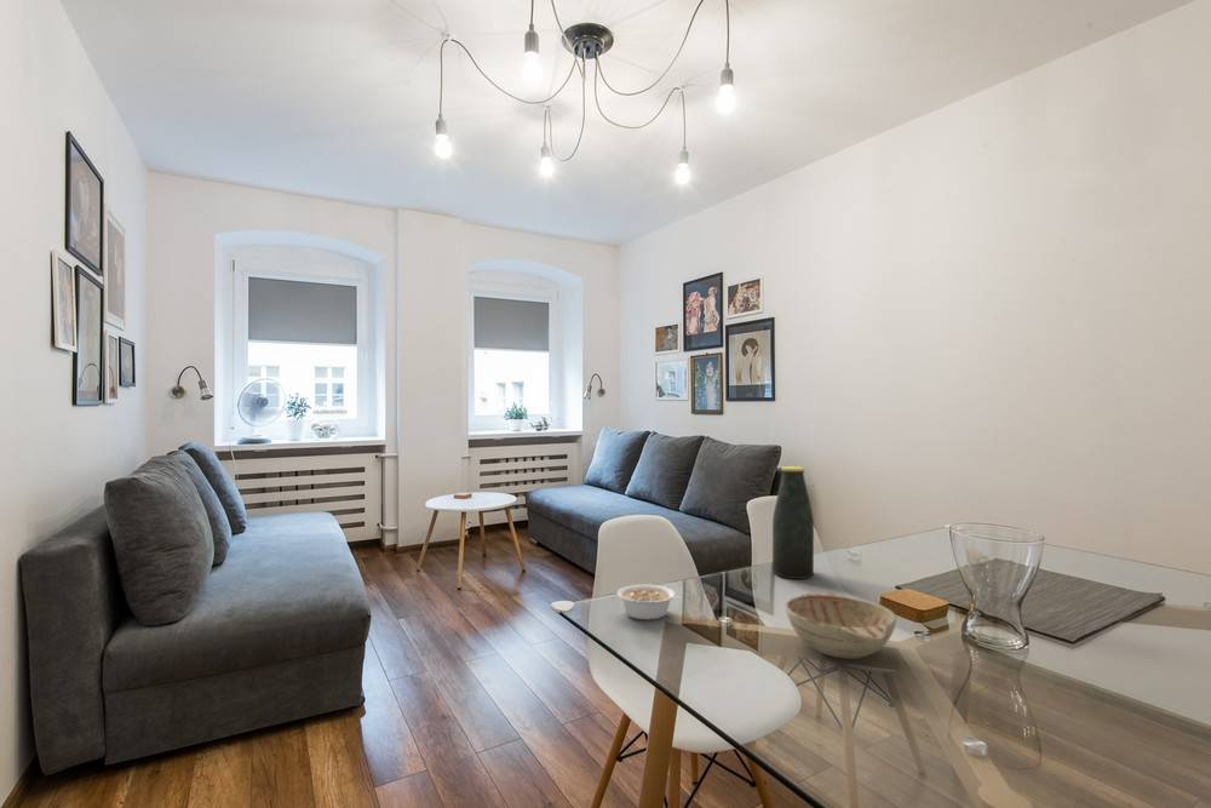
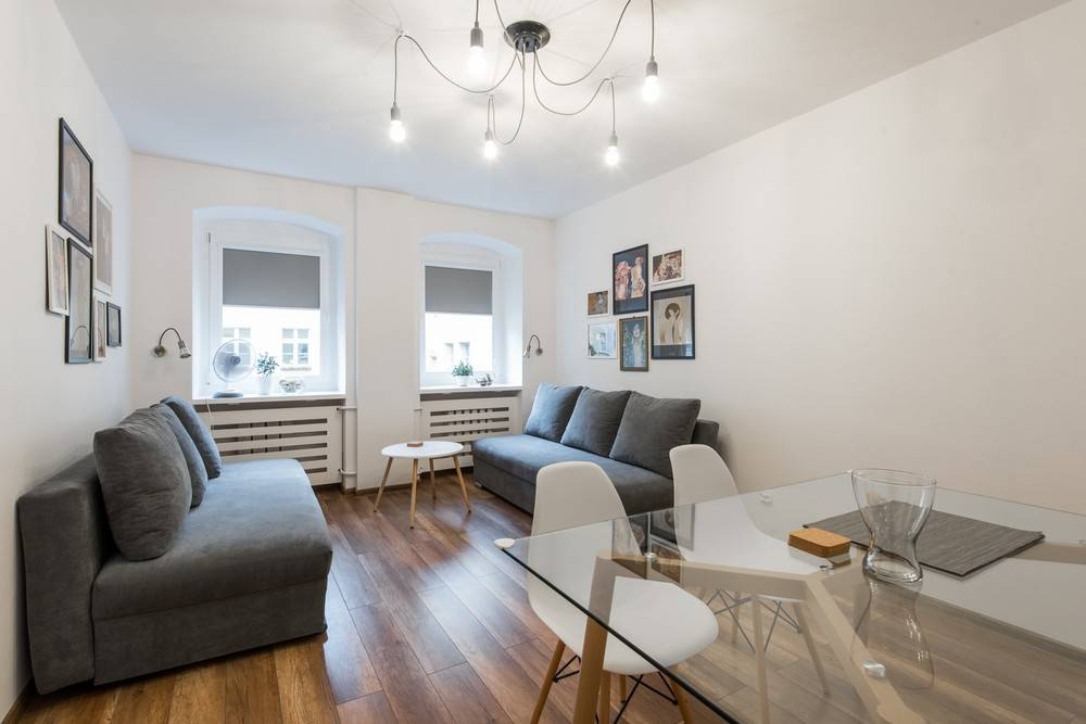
- legume [616,584,682,620]
- bottle [771,465,815,580]
- decorative bowl [784,591,897,660]
